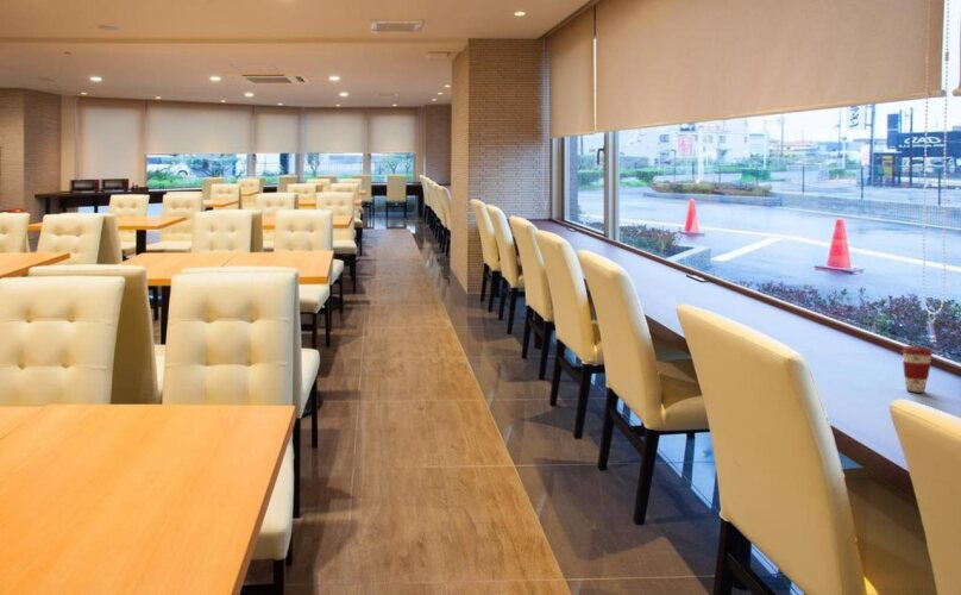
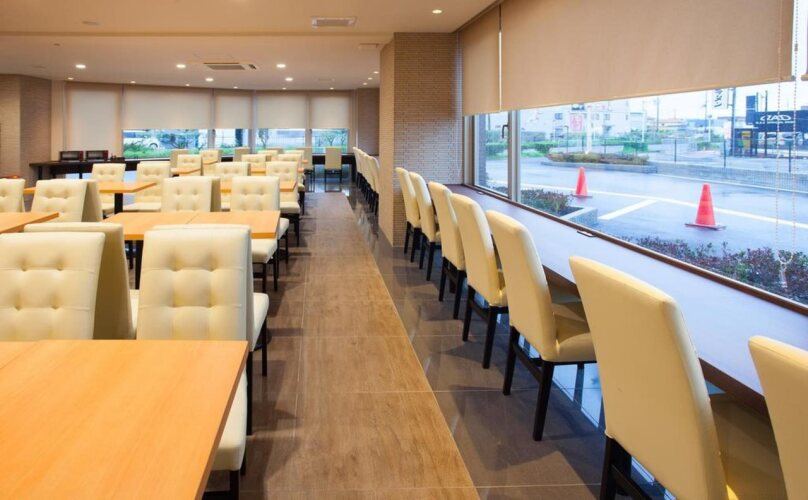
- coffee cup [900,345,934,393]
